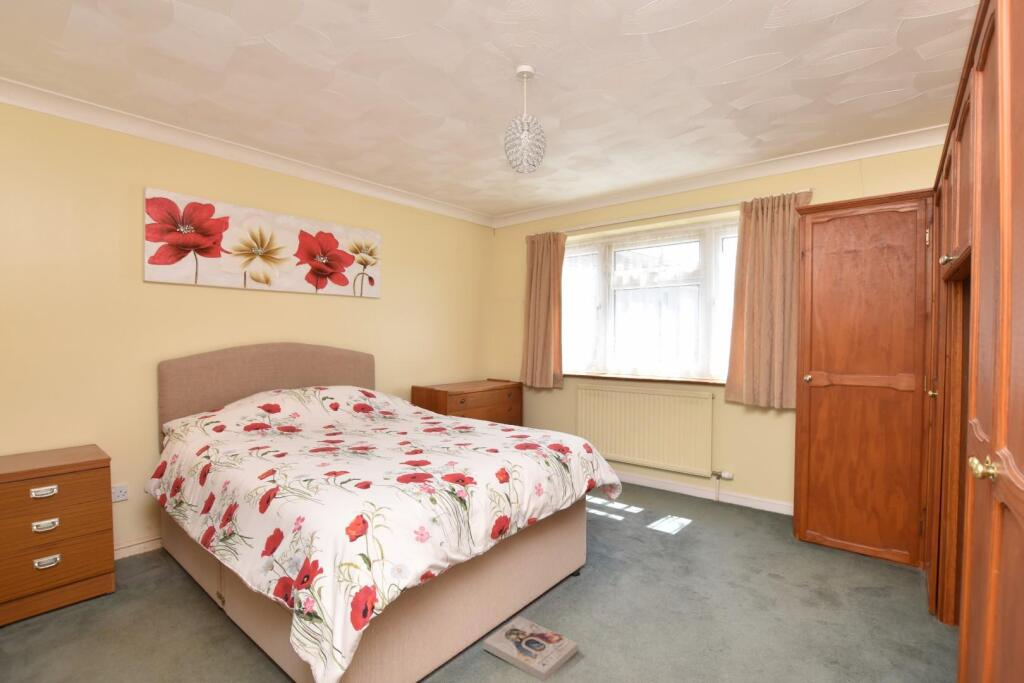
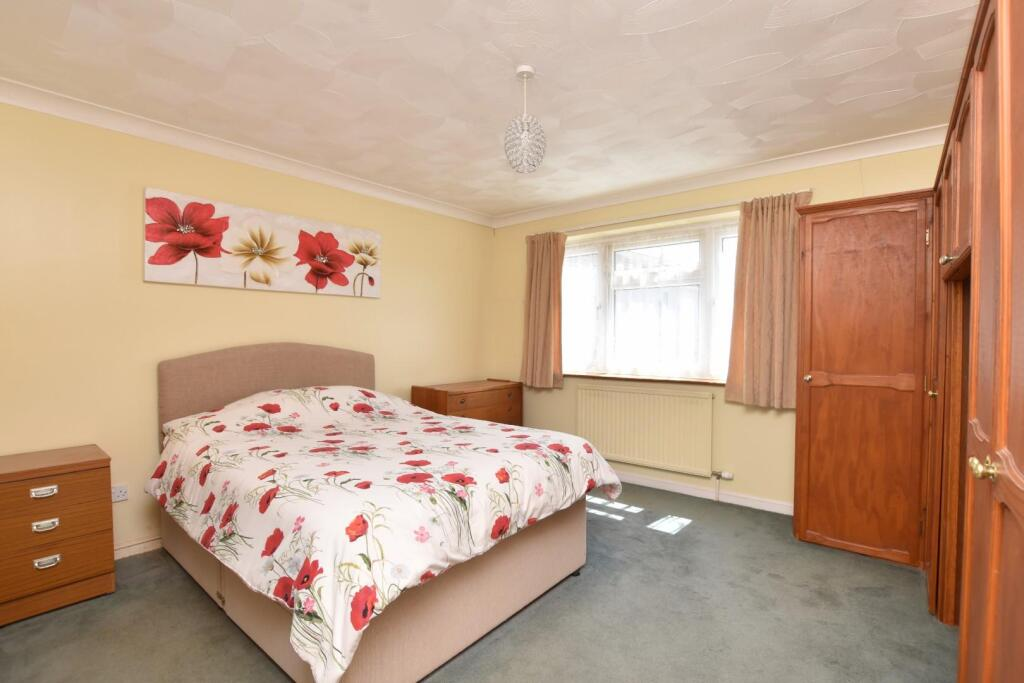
- book [483,615,579,682]
